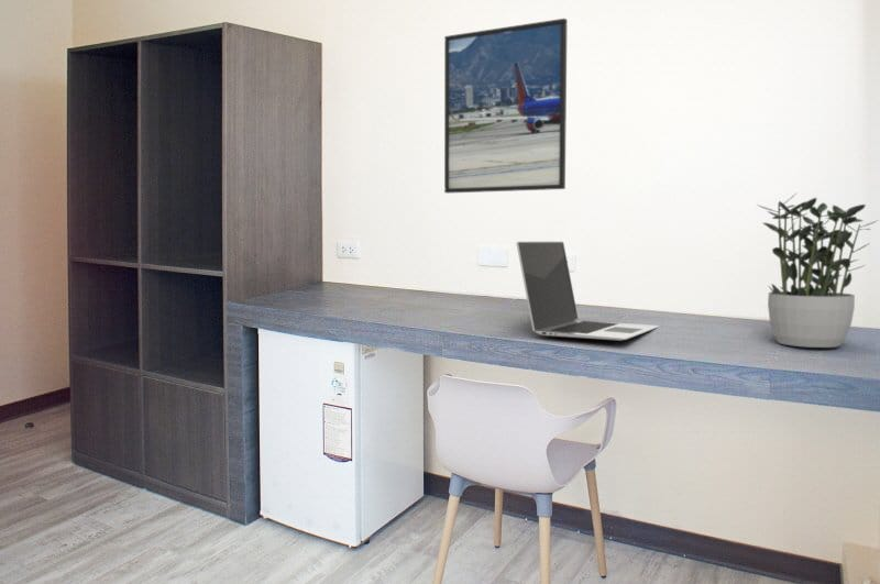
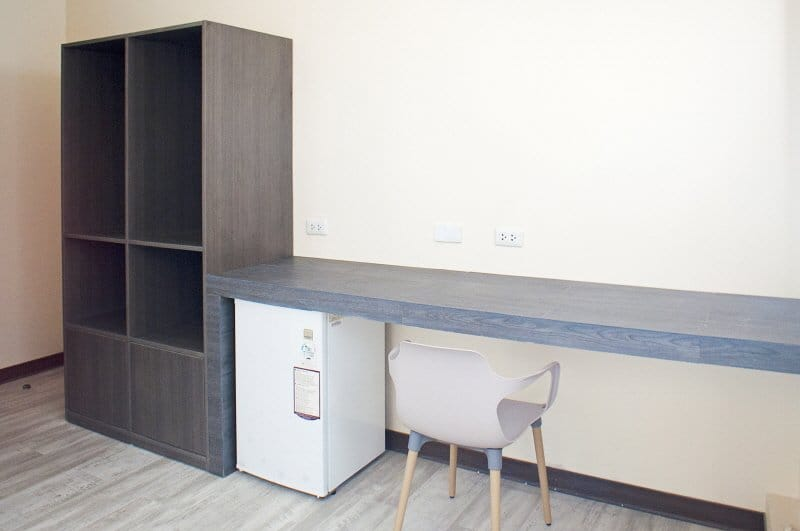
- potted plant [756,194,879,349]
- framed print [443,18,569,195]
- laptop [516,241,661,342]
